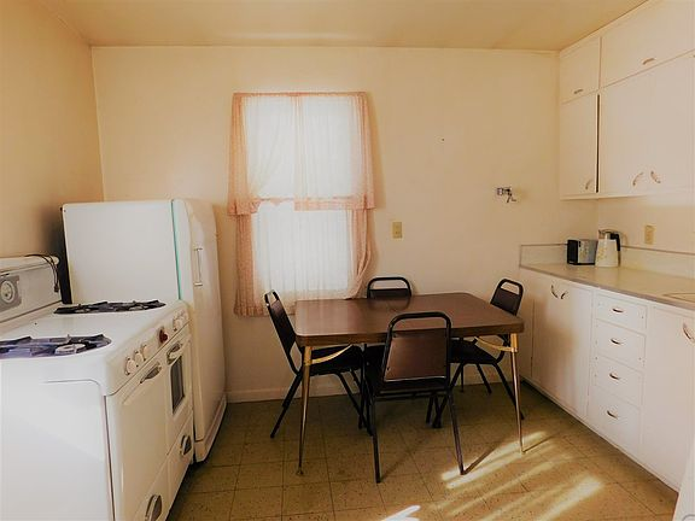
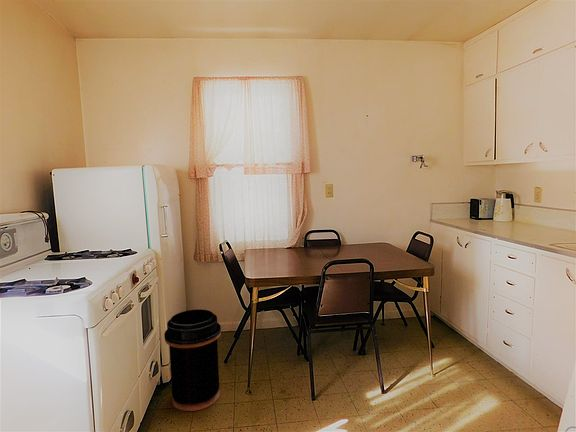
+ trash can [163,308,222,412]
